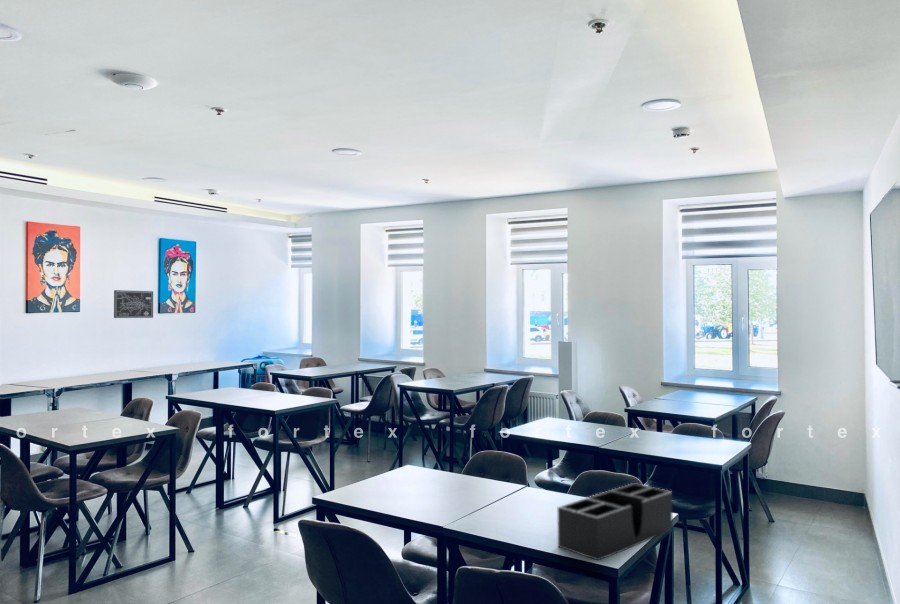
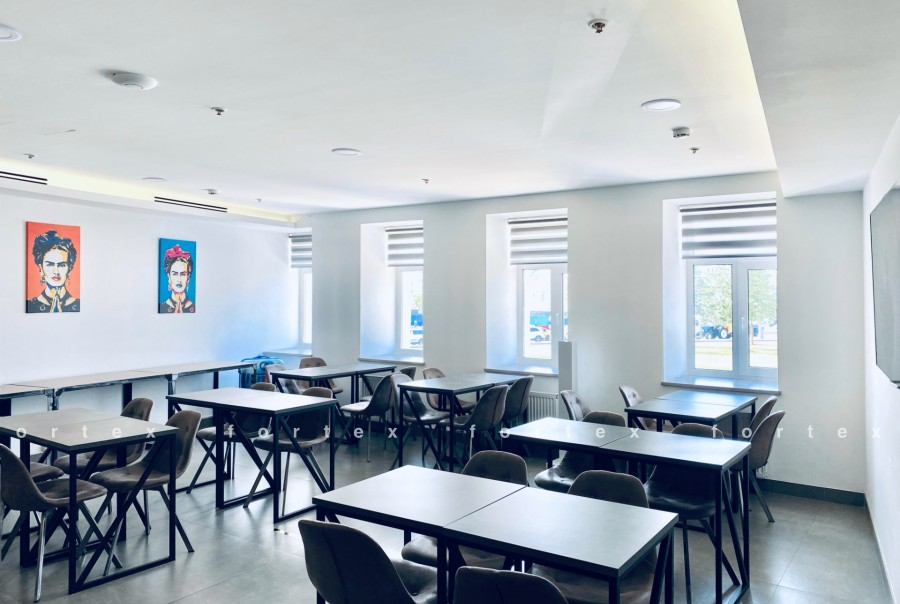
- desk organizer [557,482,674,561]
- wall art [113,289,154,319]
